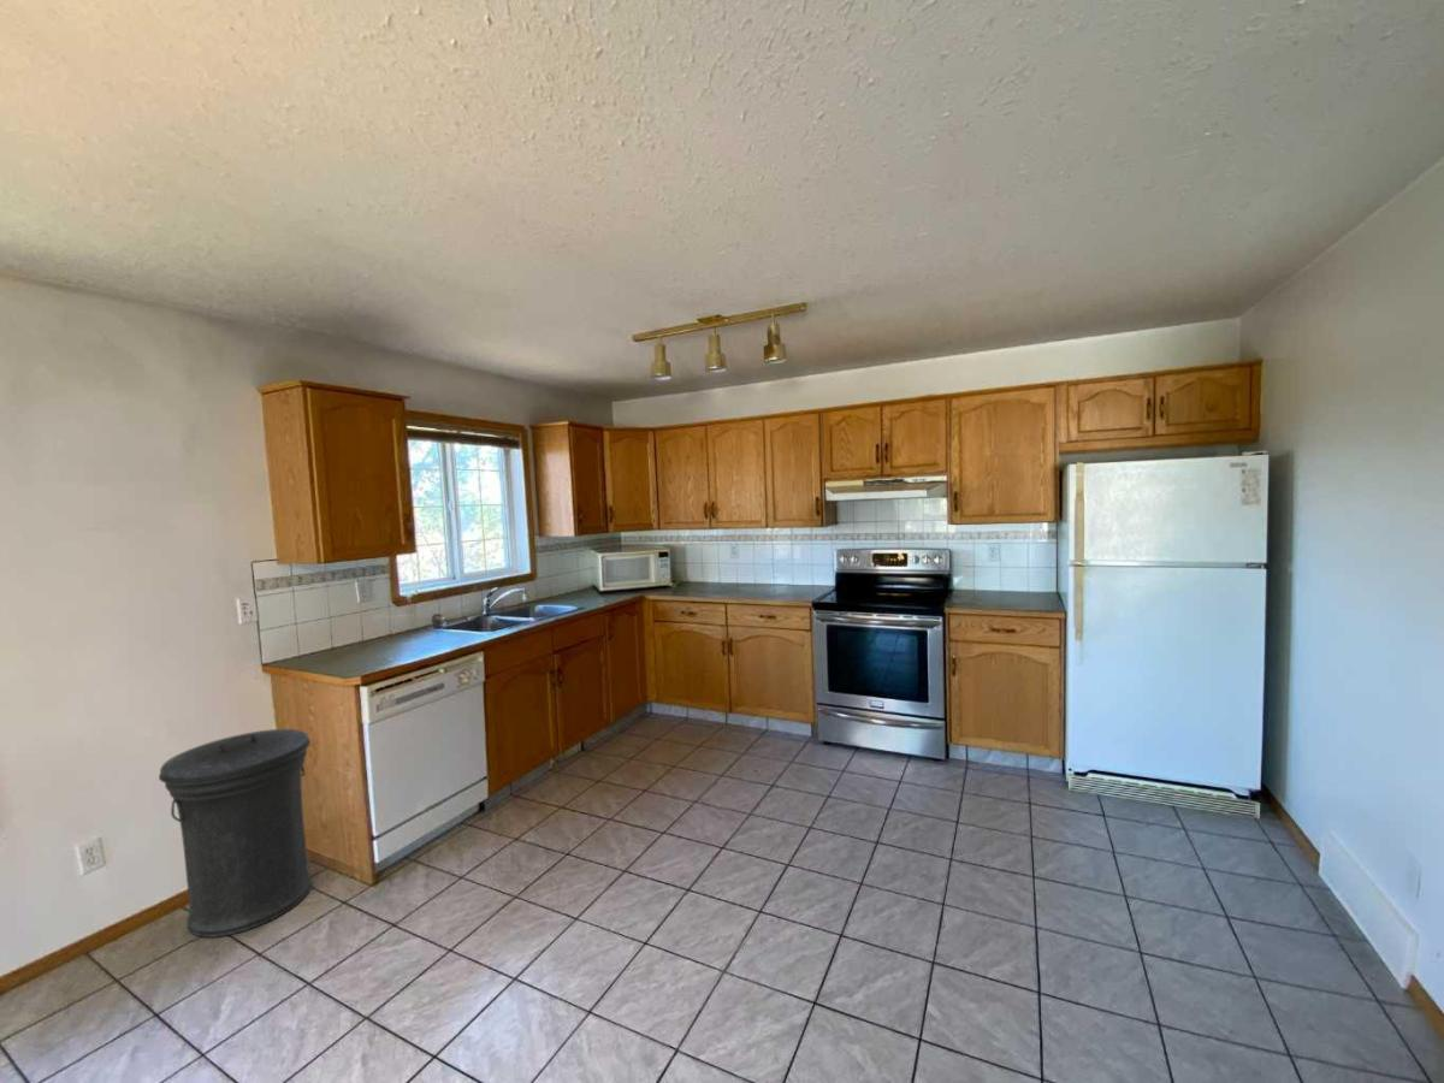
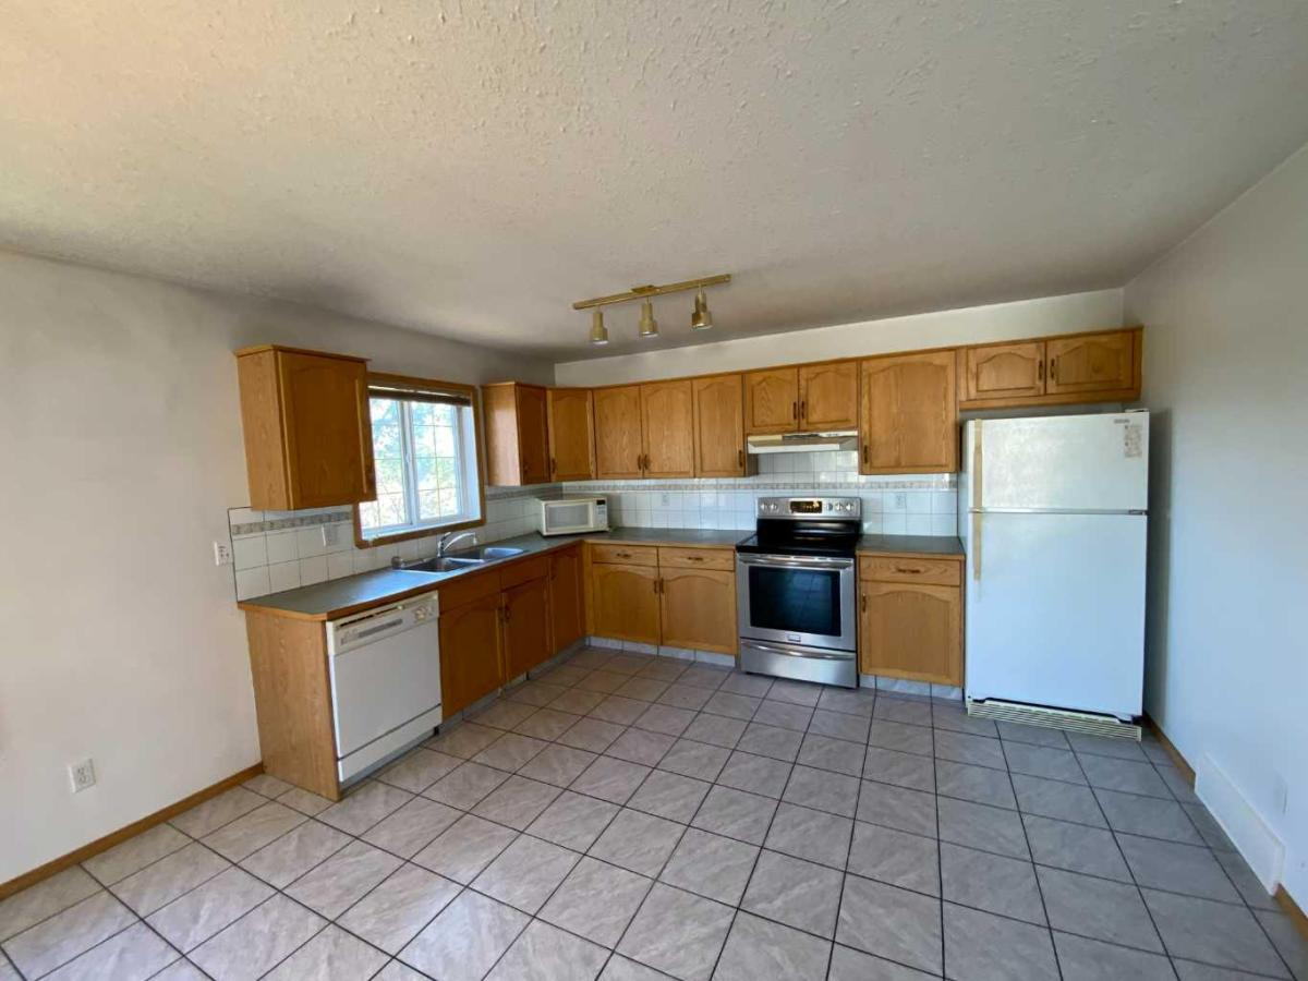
- trash can [158,728,314,939]
